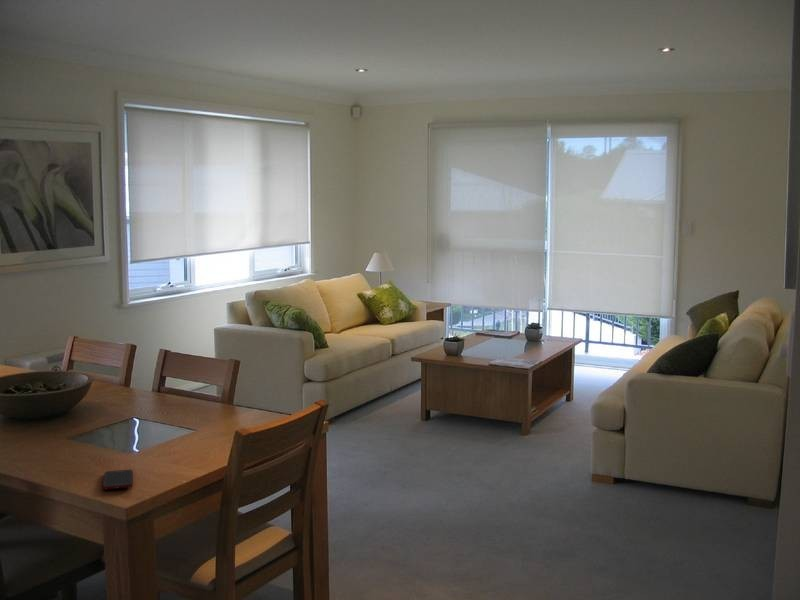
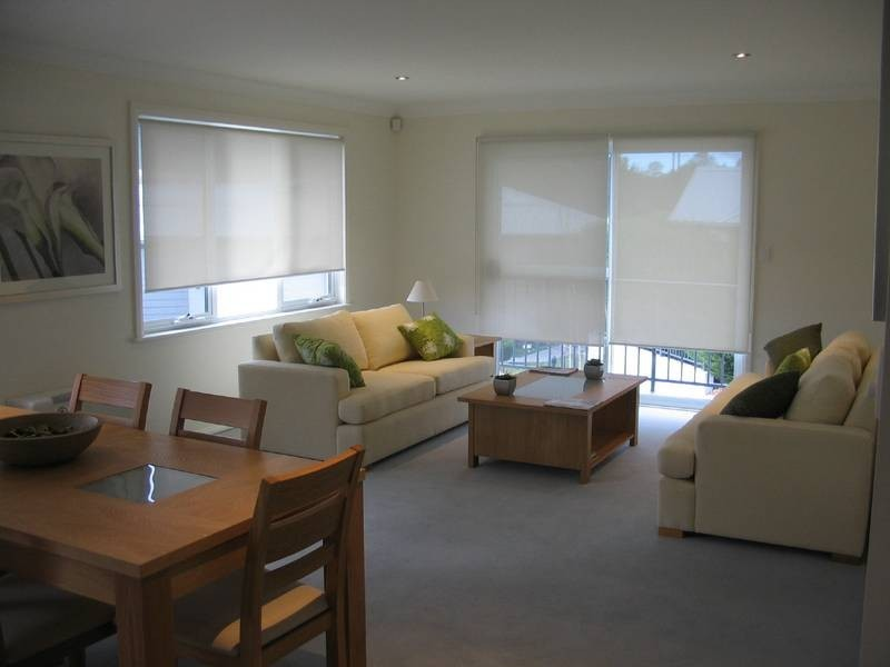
- cell phone [102,469,134,490]
